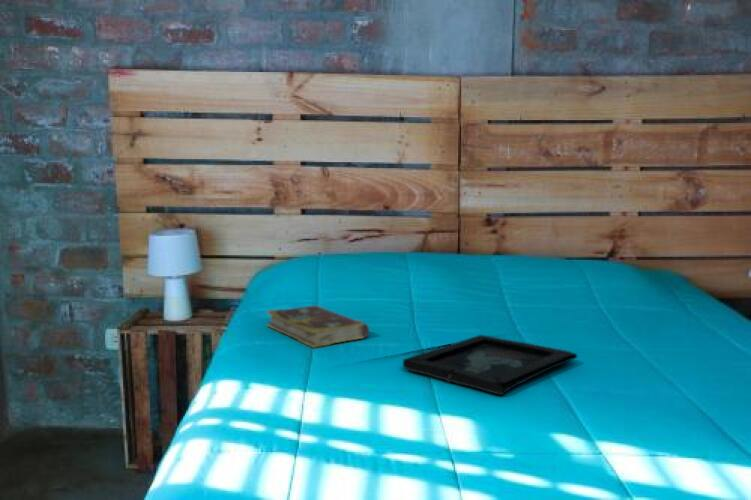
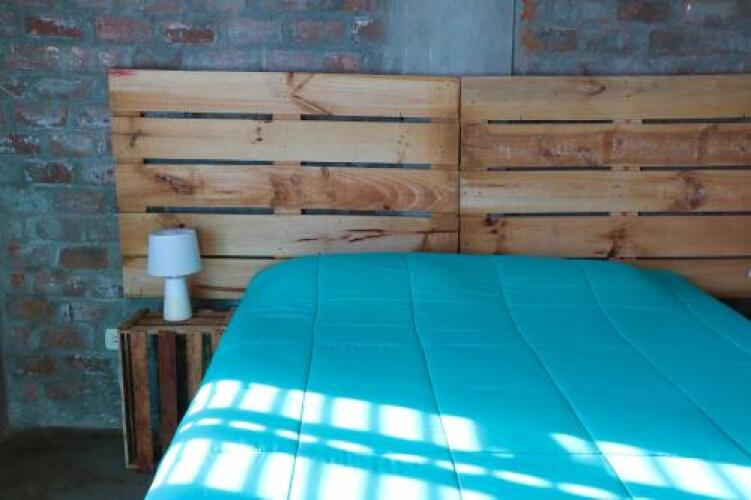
- book [265,305,370,349]
- decorative tray [402,334,578,396]
